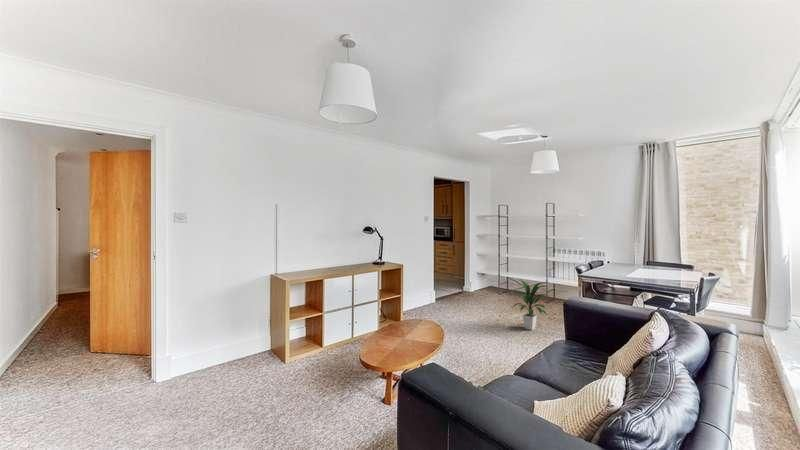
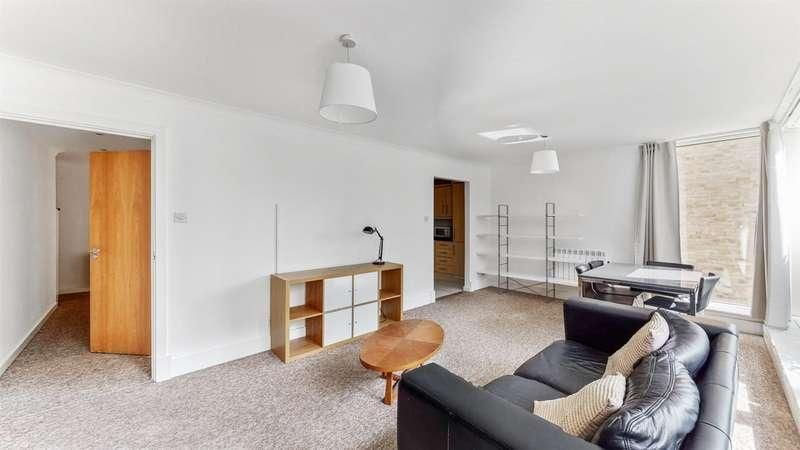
- indoor plant [511,278,551,331]
